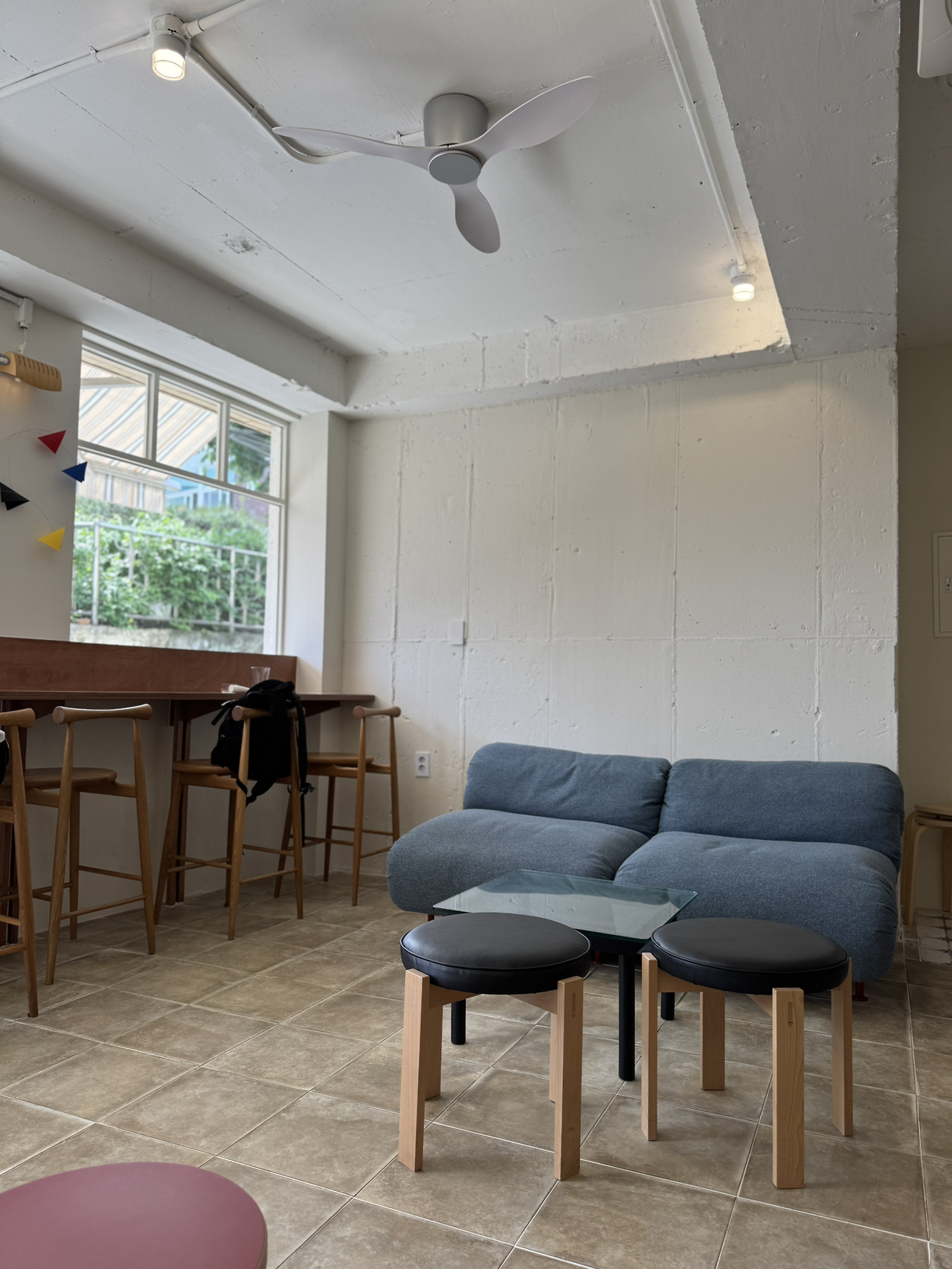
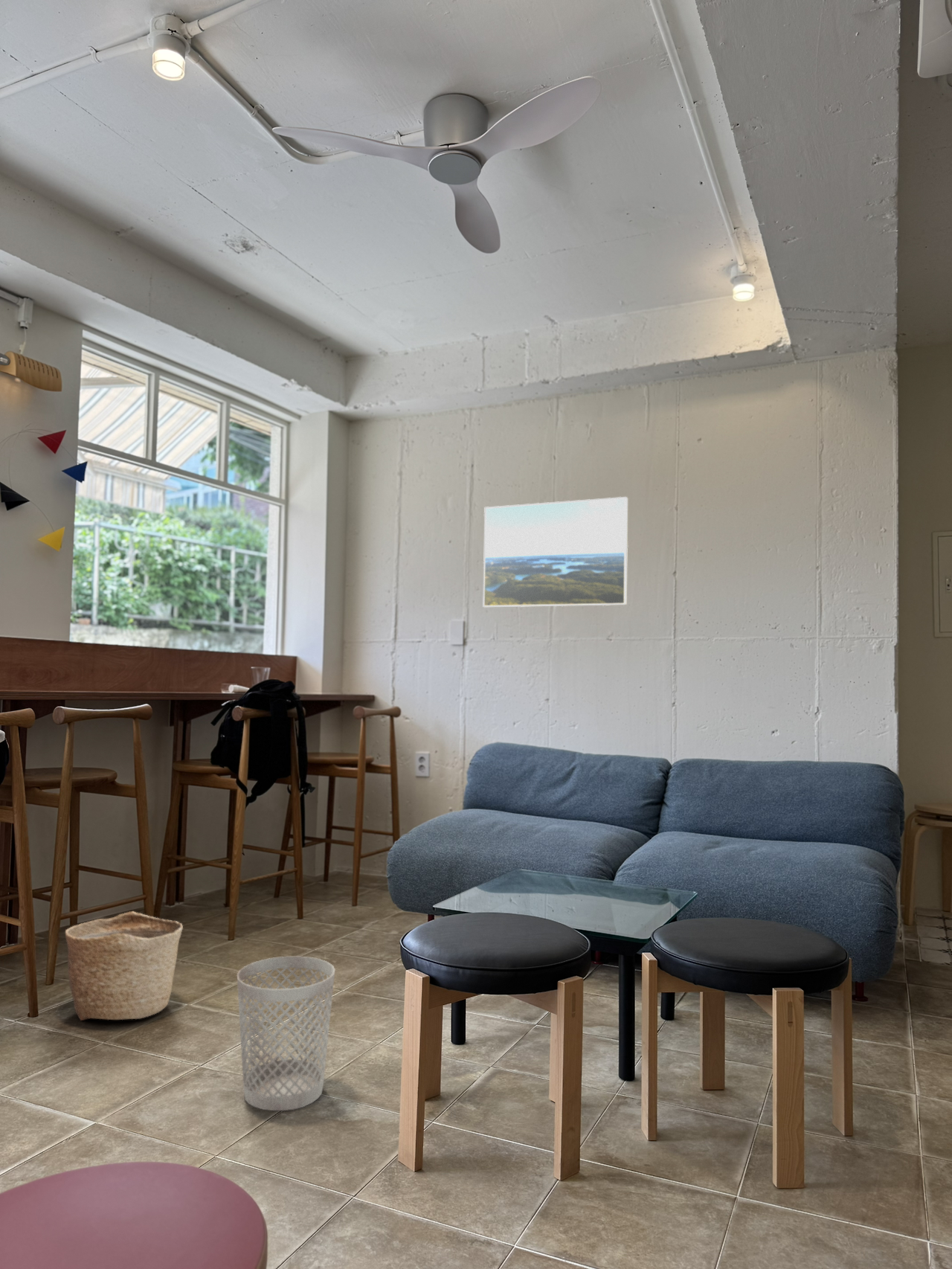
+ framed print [483,496,628,608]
+ wastebasket [237,956,335,1111]
+ basket [65,910,184,1021]
